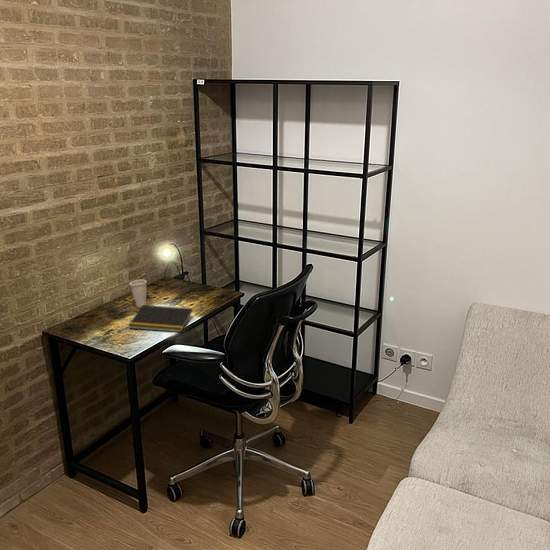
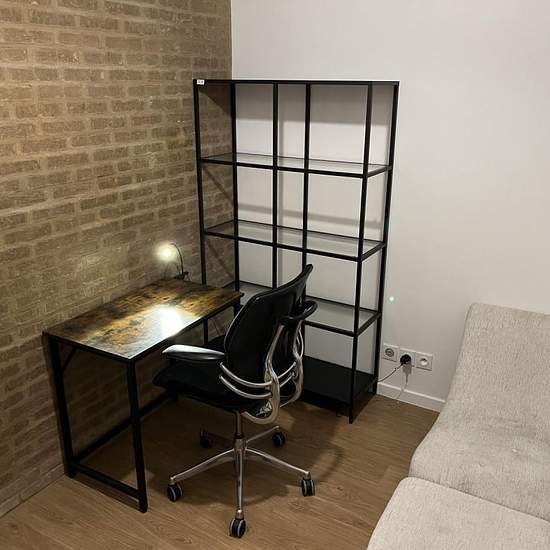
- notepad [127,304,194,333]
- cup [128,279,147,309]
